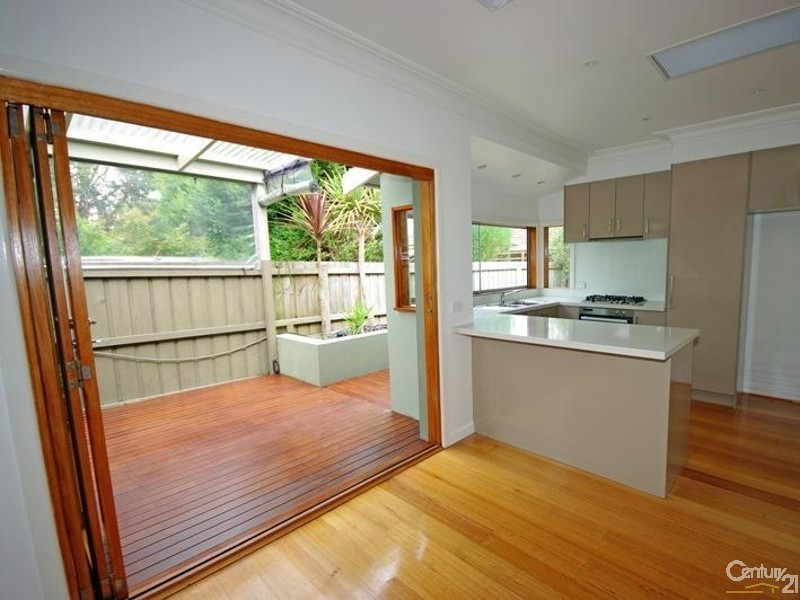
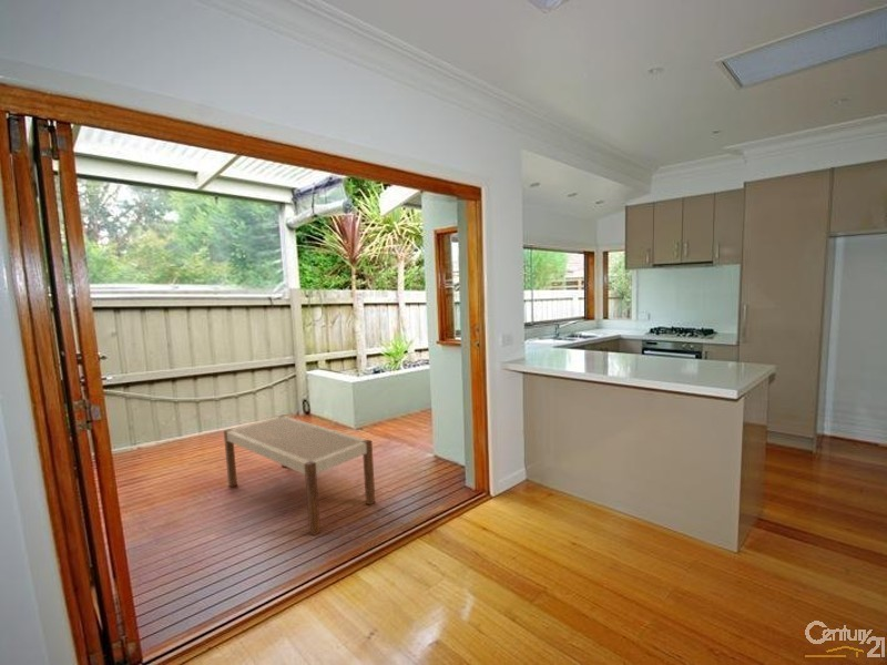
+ bench [223,413,376,536]
